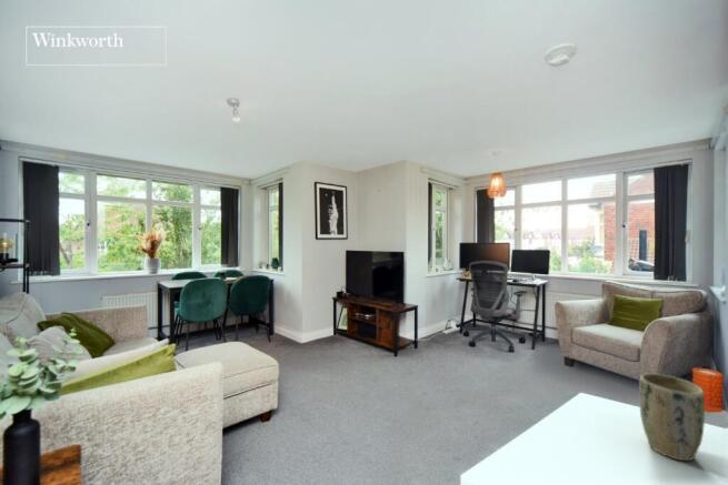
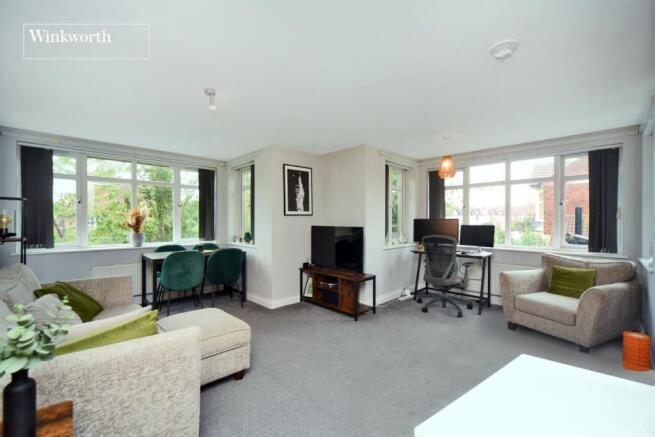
- plant pot [638,372,706,462]
